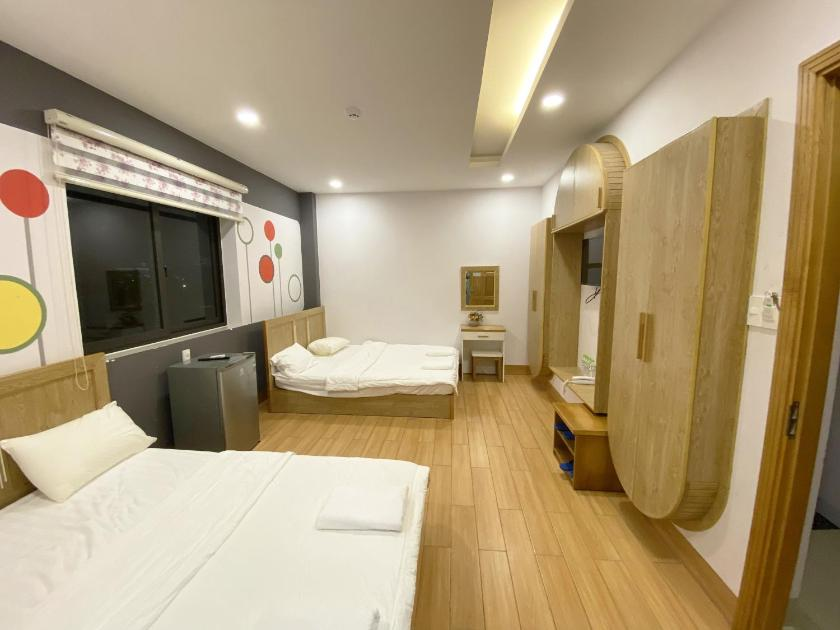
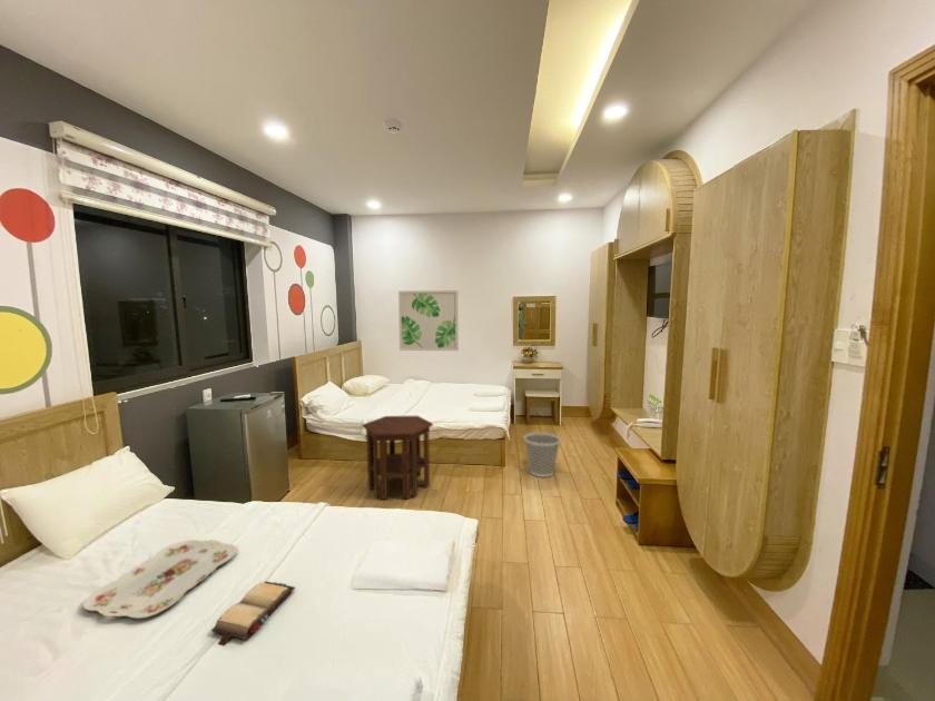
+ serving tray [82,539,238,620]
+ side table [362,415,434,501]
+ hardback book [210,580,296,646]
+ wastebasket [523,432,562,478]
+ wall art [397,289,460,352]
